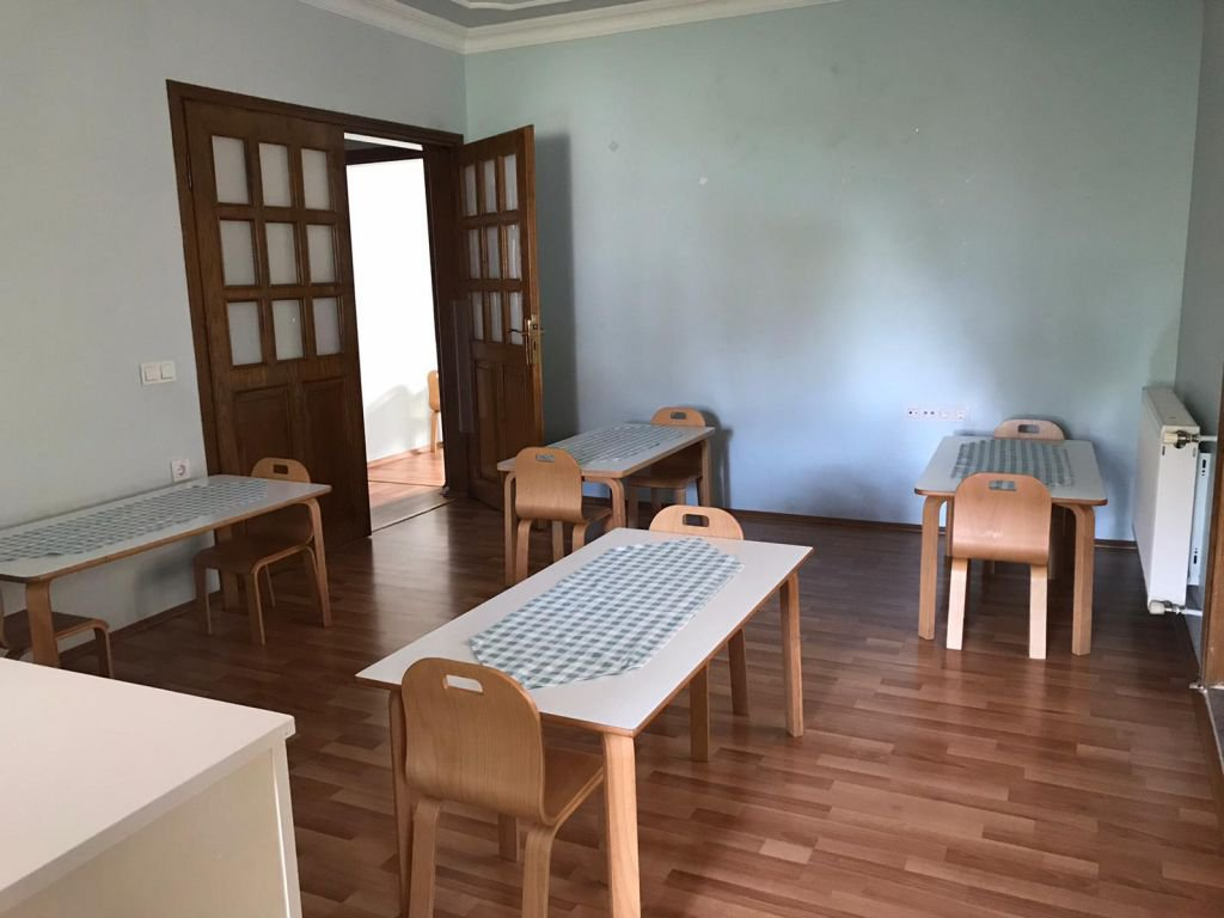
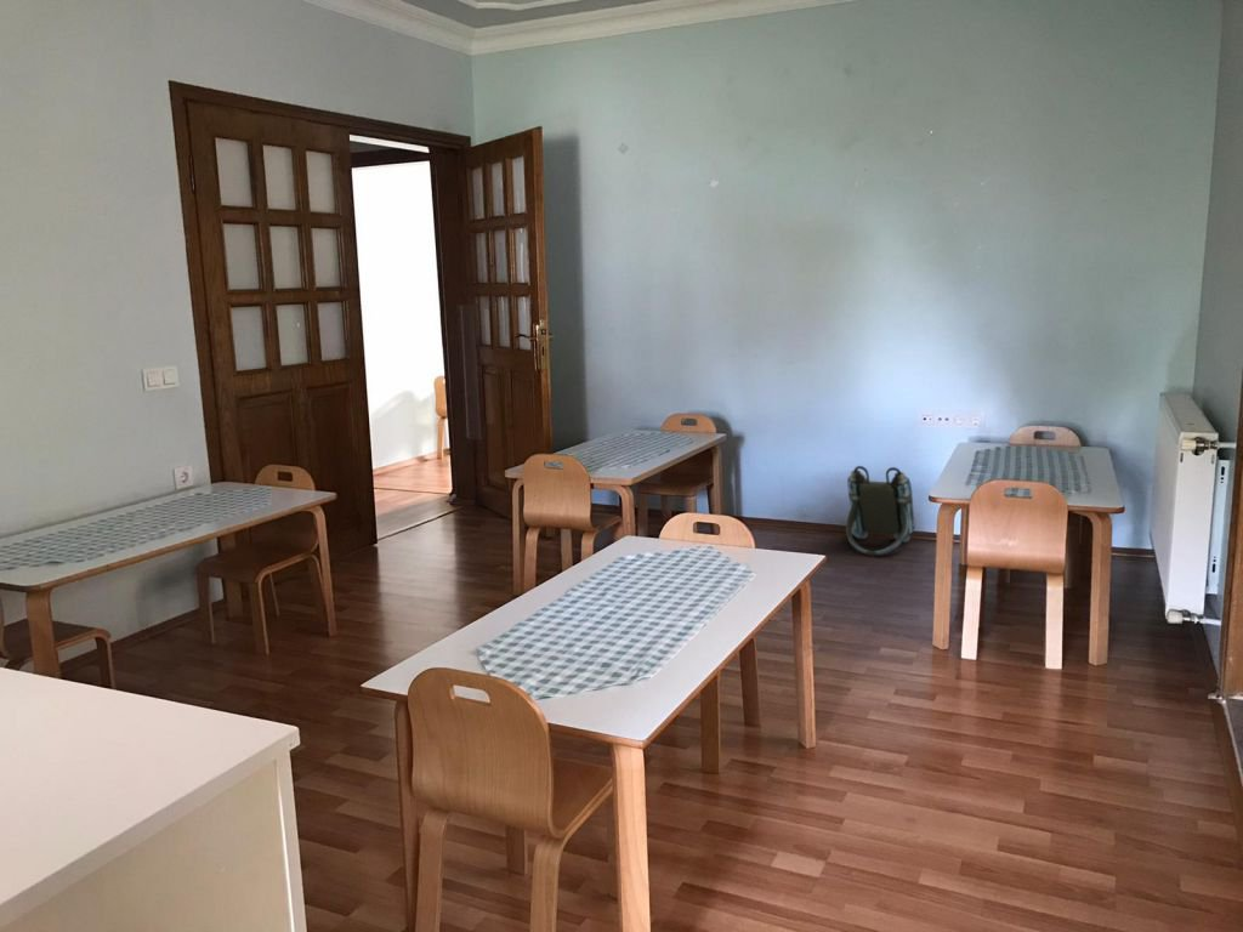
+ backpack [845,465,916,556]
